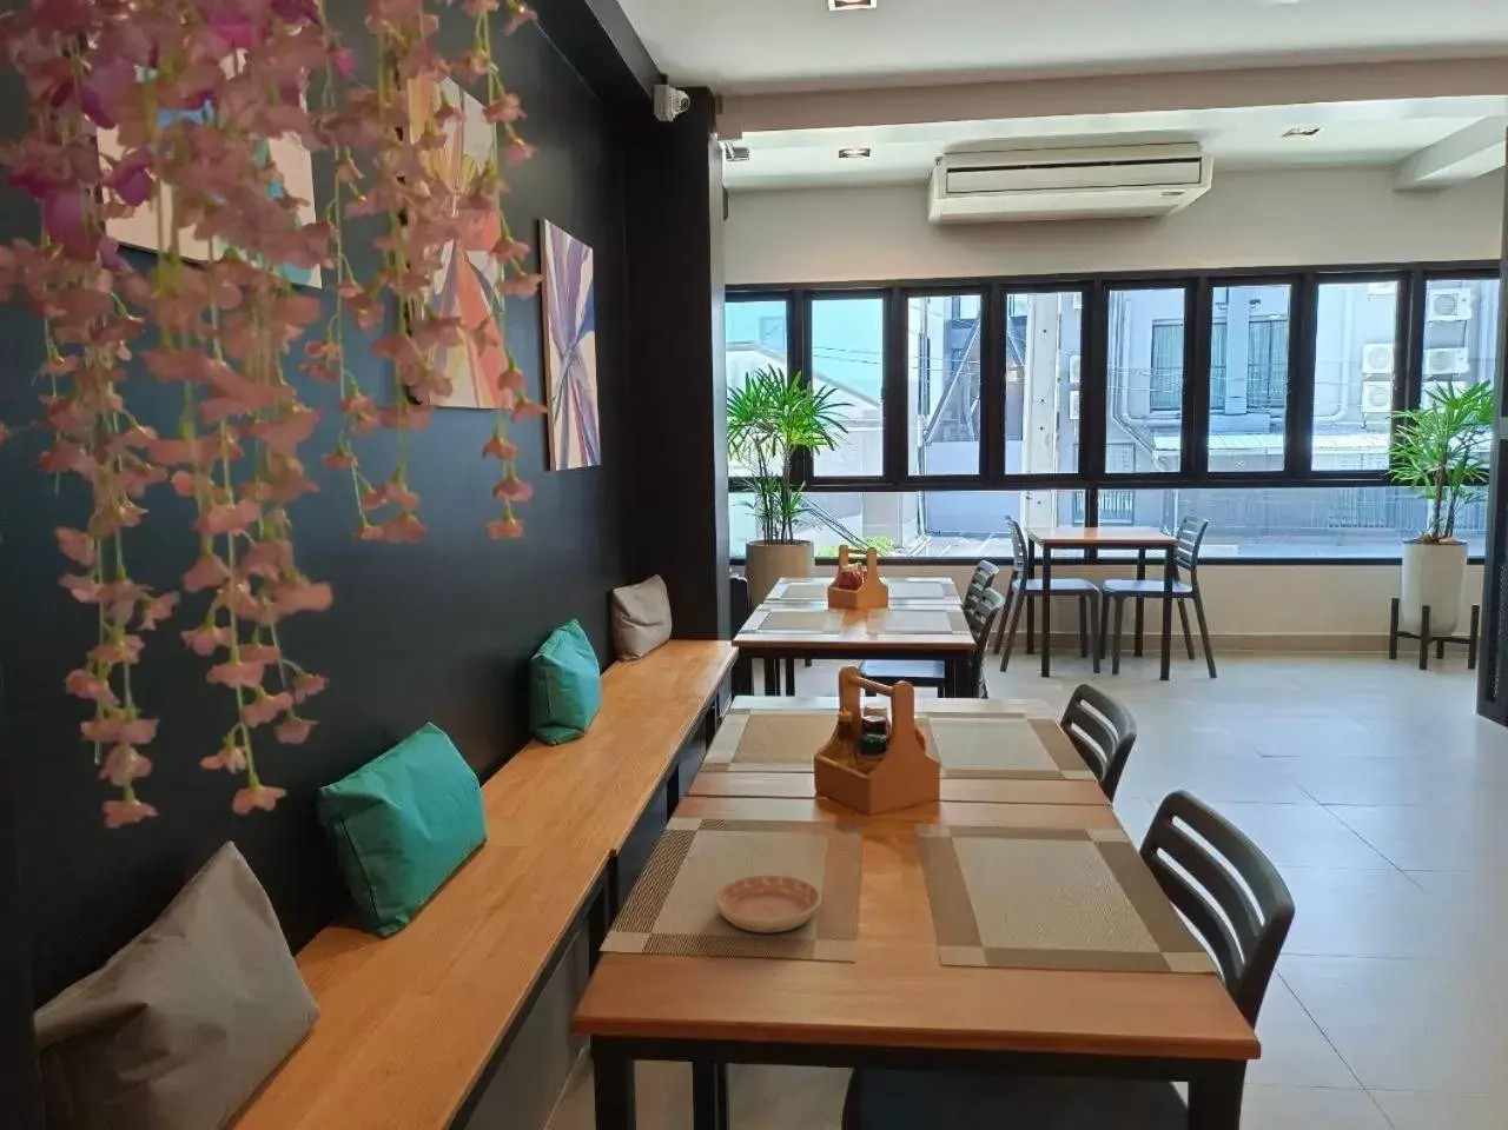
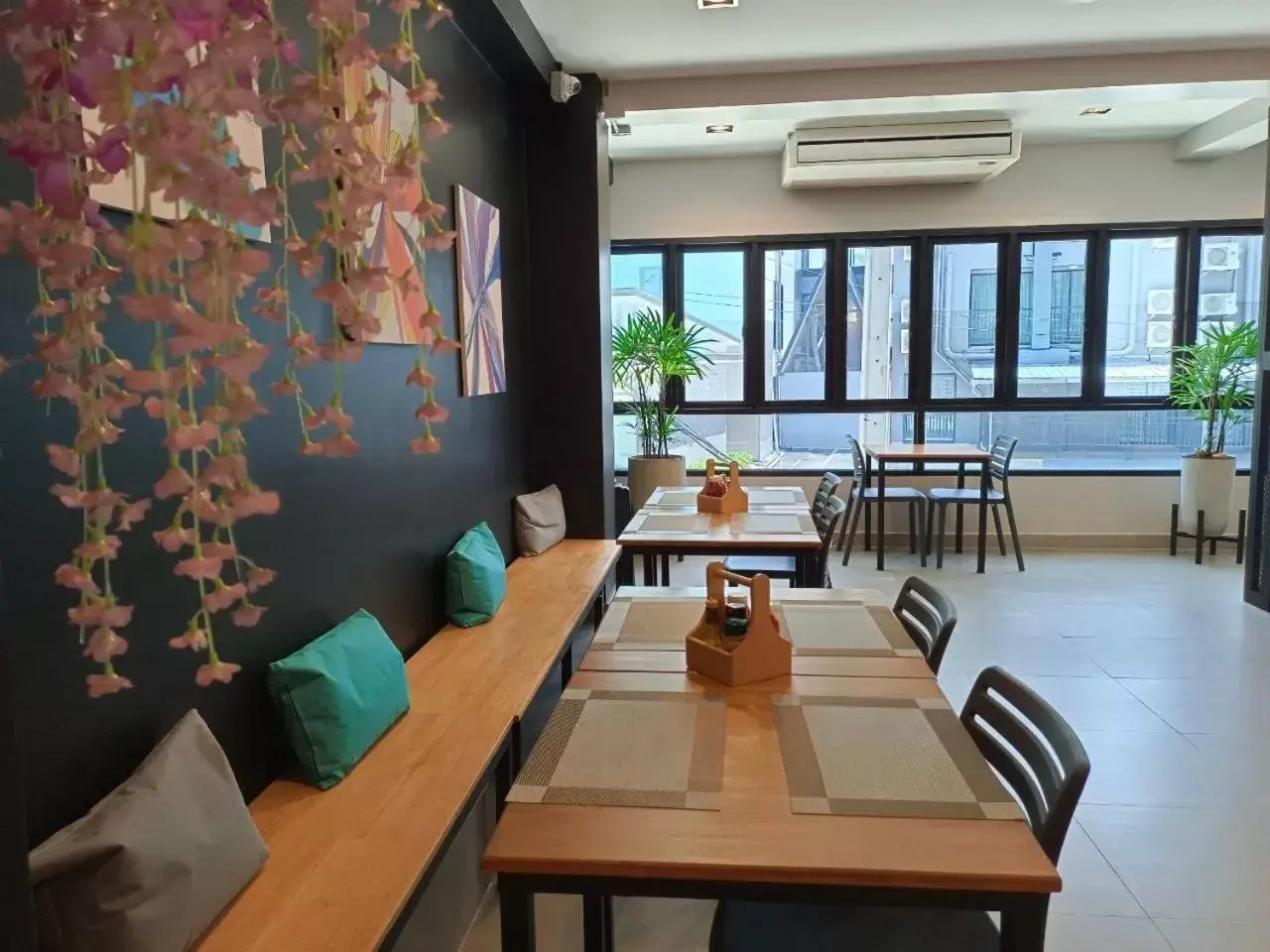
- saucer [714,875,823,933]
